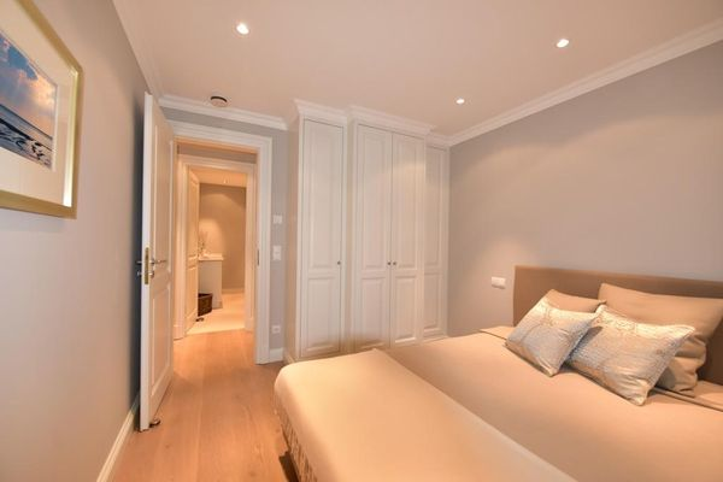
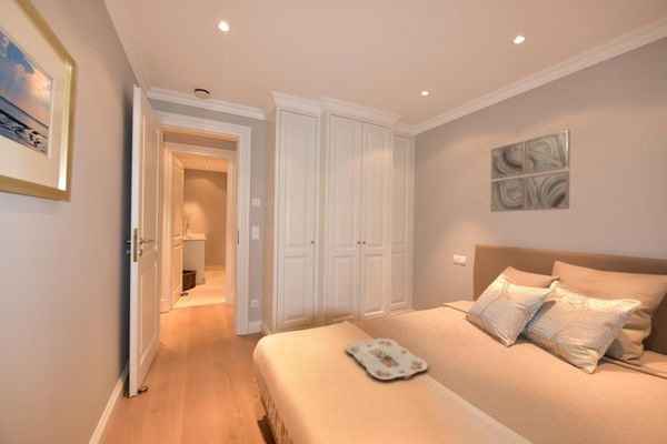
+ wall art [489,129,571,213]
+ serving tray [345,337,429,381]
